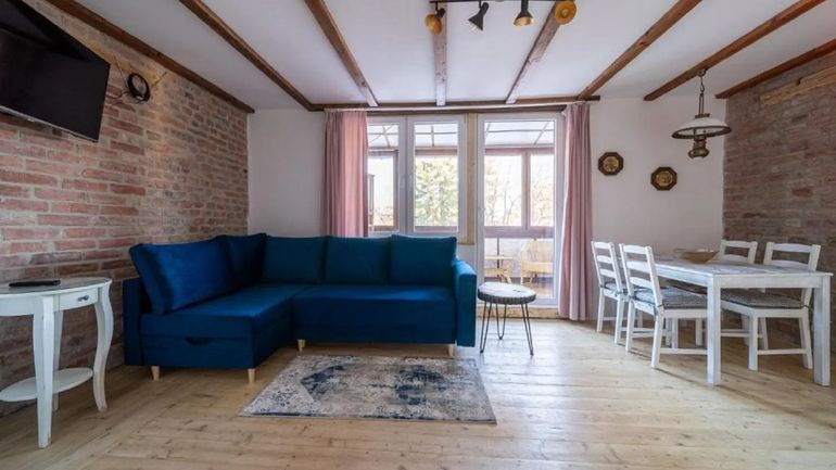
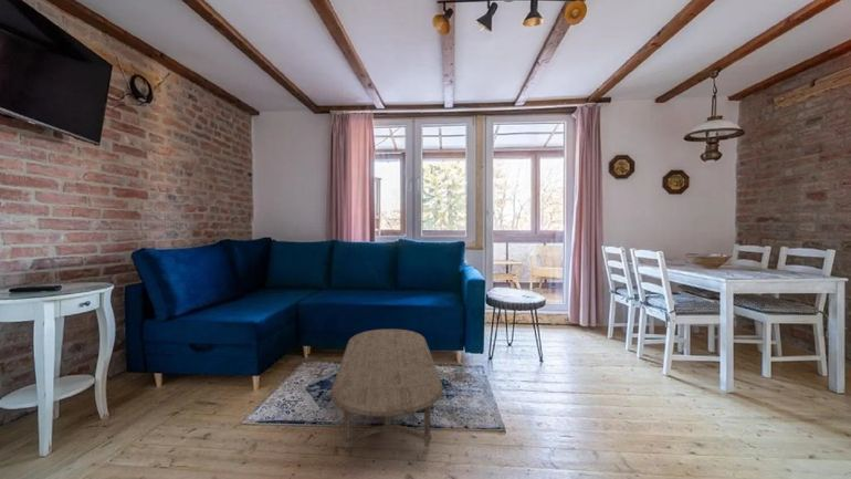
+ coffee table [329,327,444,454]
